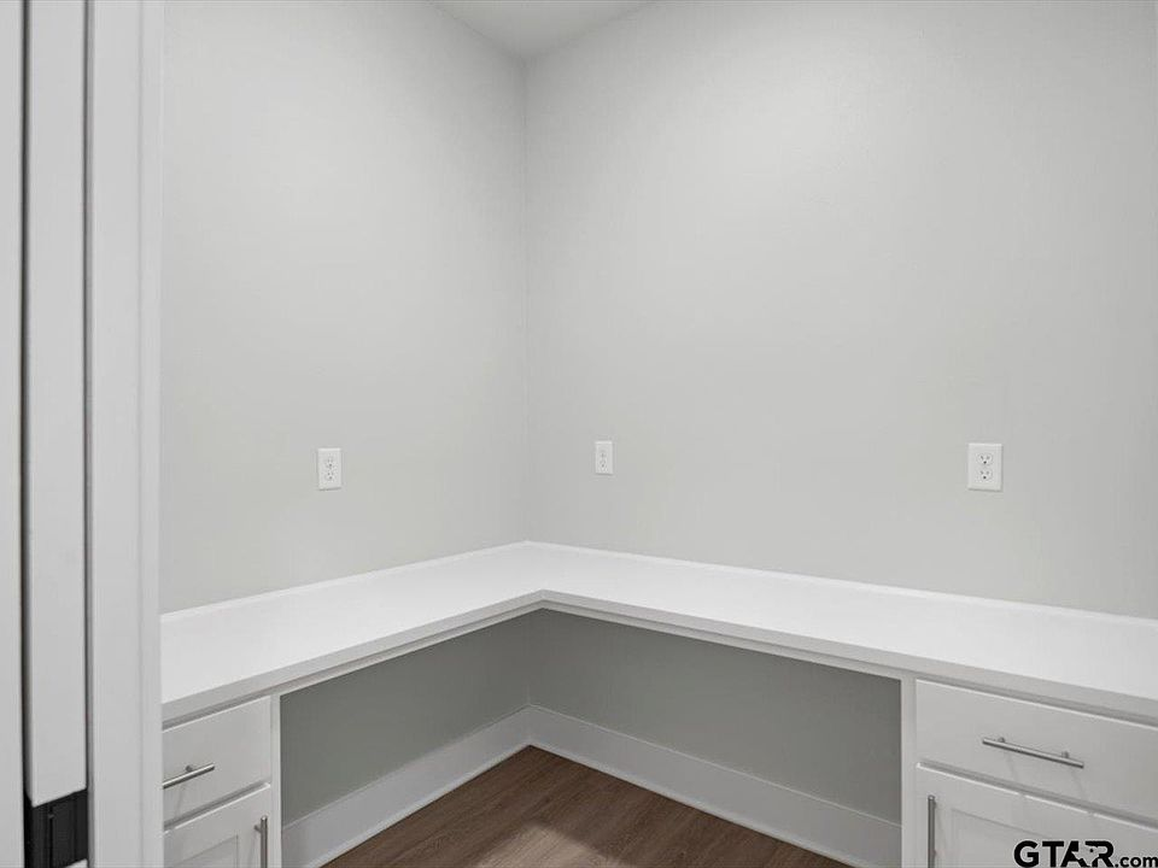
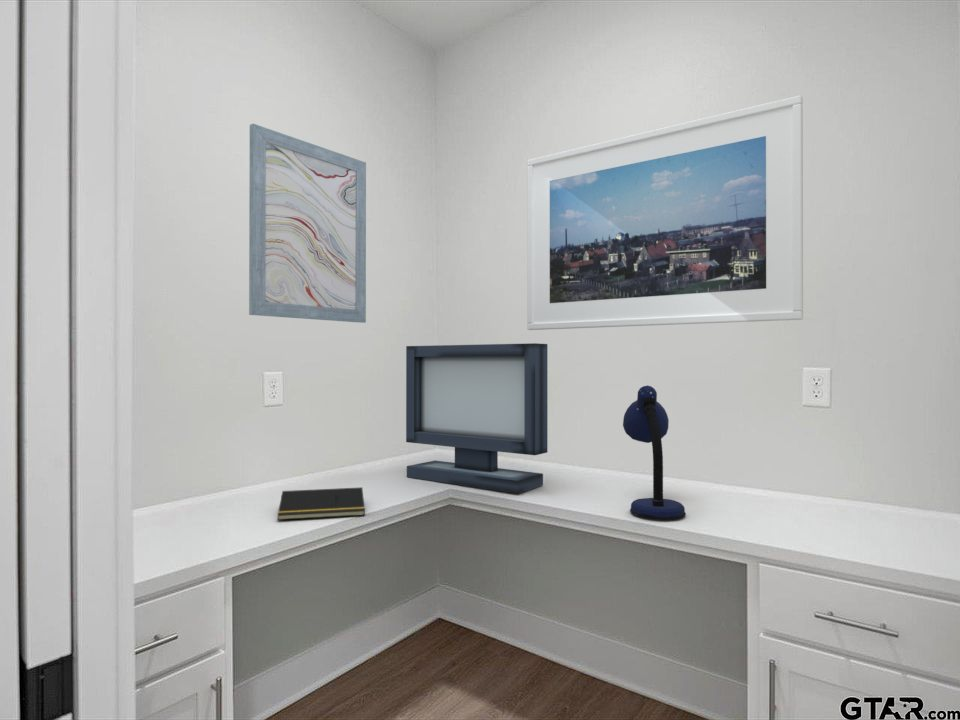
+ desk lamp [622,385,687,520]
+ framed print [526,94,804,331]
+ monitor [405,342,548,494]
+ notepad [277,486,366,521]
+ wall art [248,123,367,324]
